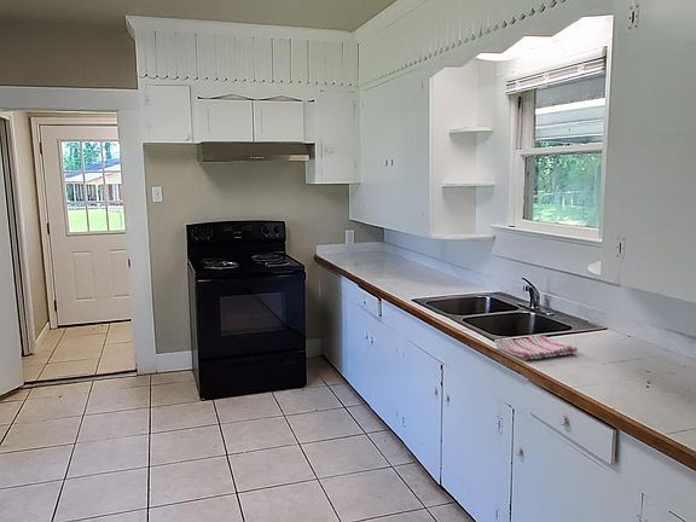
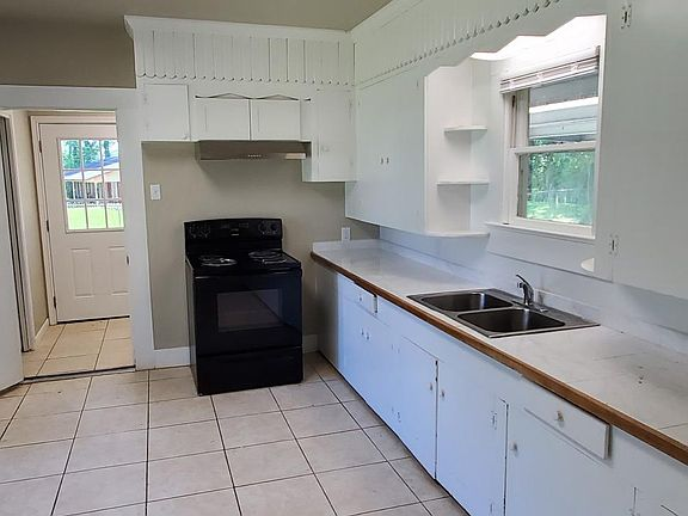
- dish towel [494,335,579,361]
